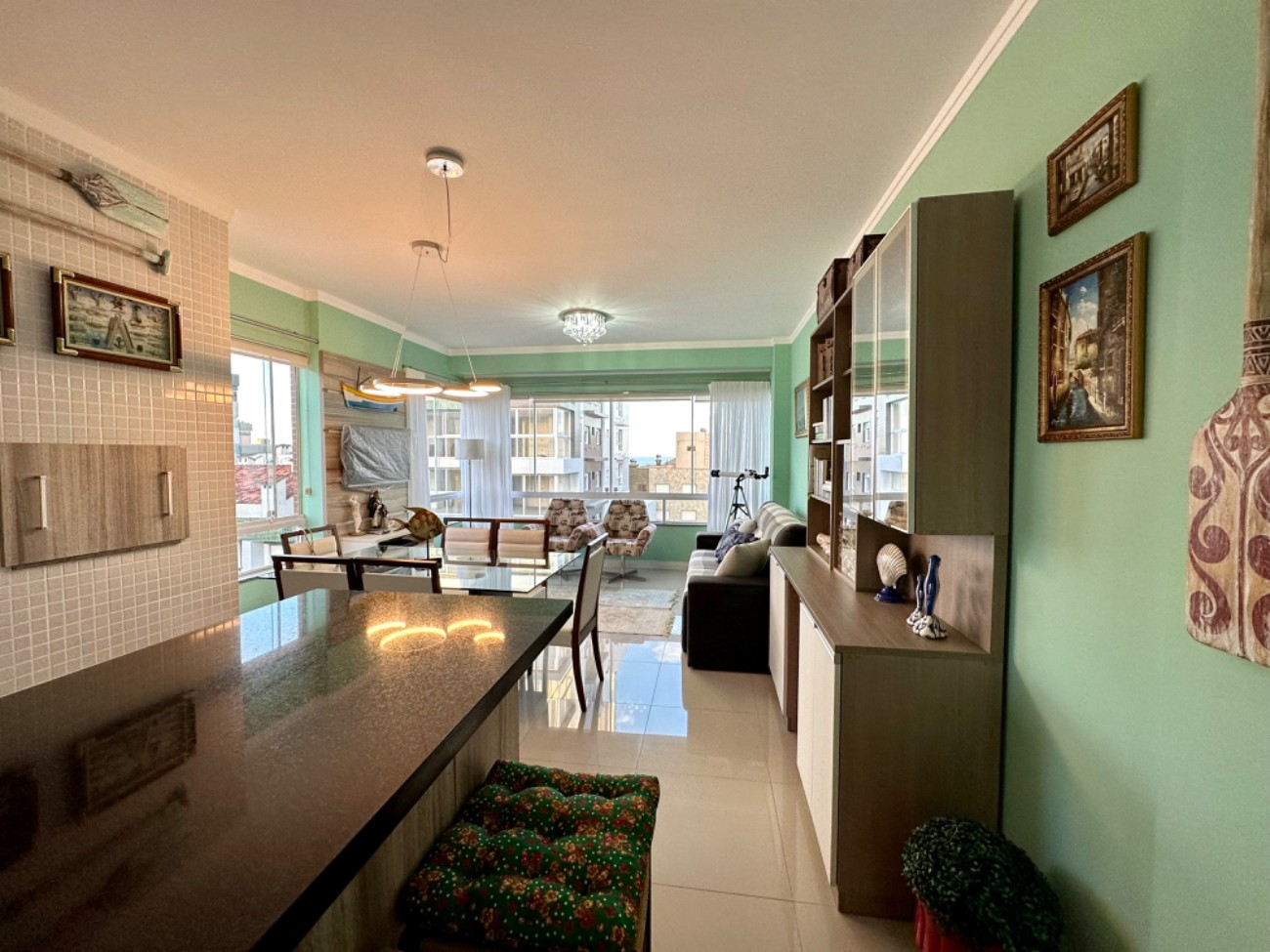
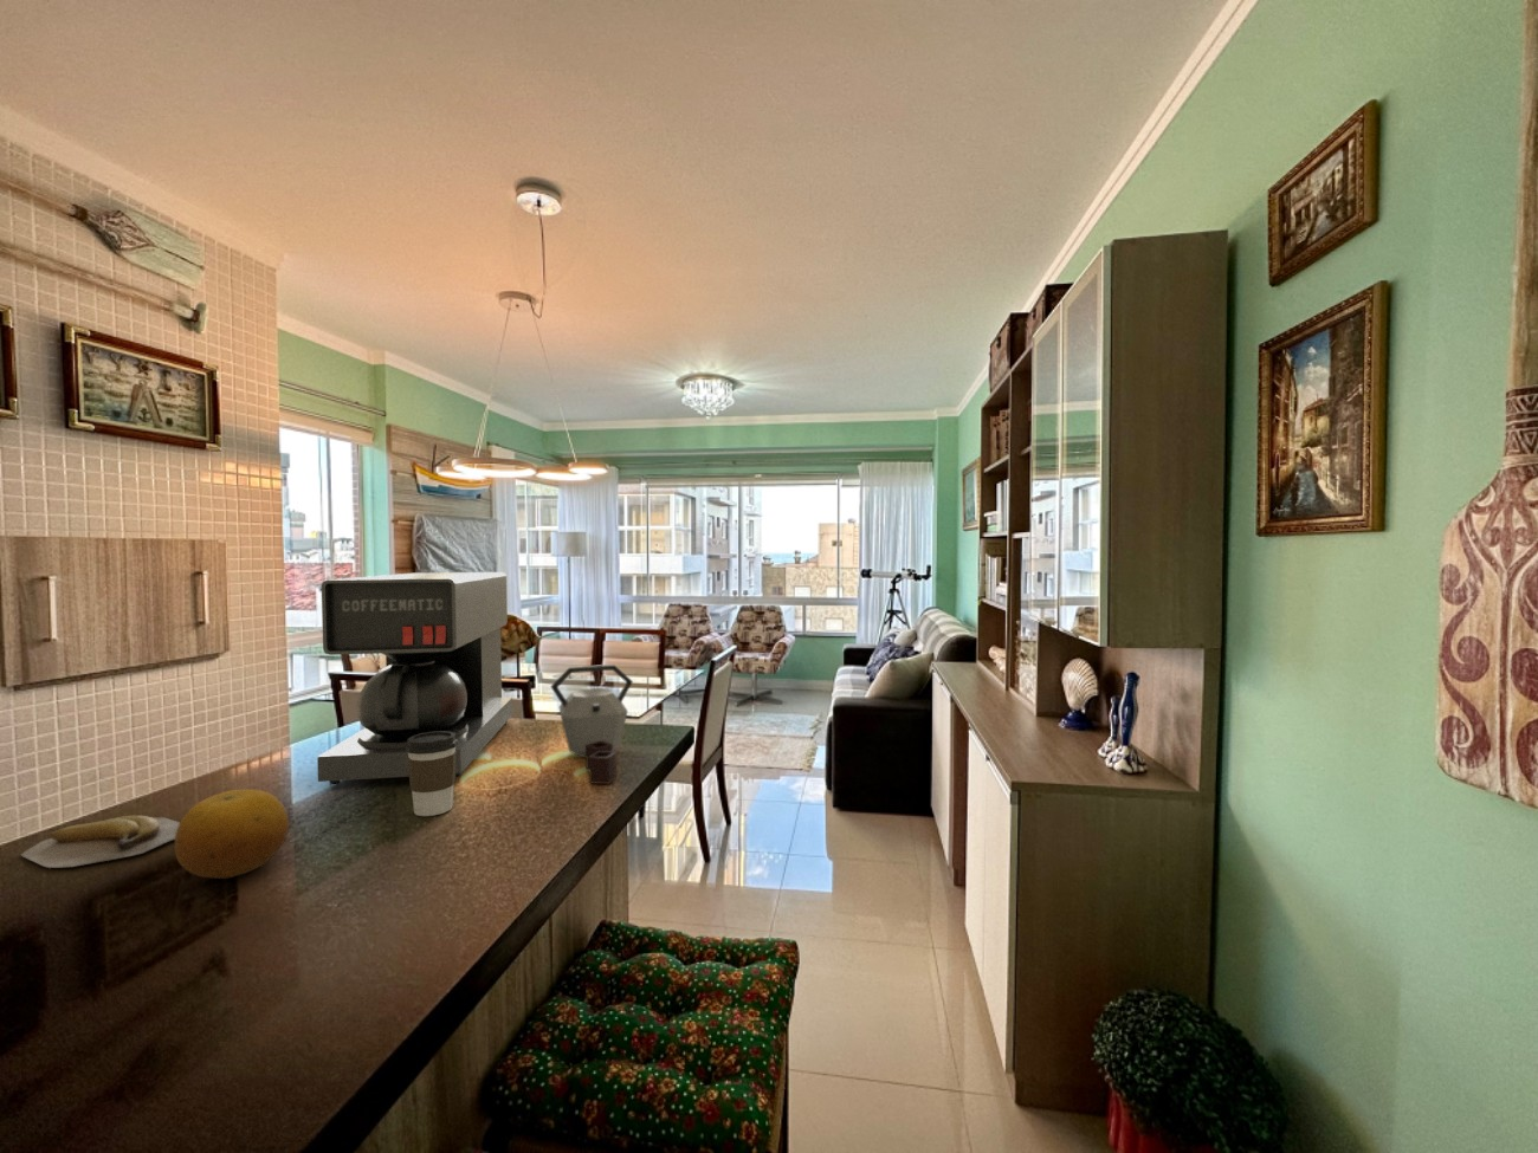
+ coffee maker [316,572,513,786]
+ fruit [174,787,289,879]
+ banana [21,815,179,870]
+ coffee cup [406,730,458,818]
+ kettle [549,664,635,785]
